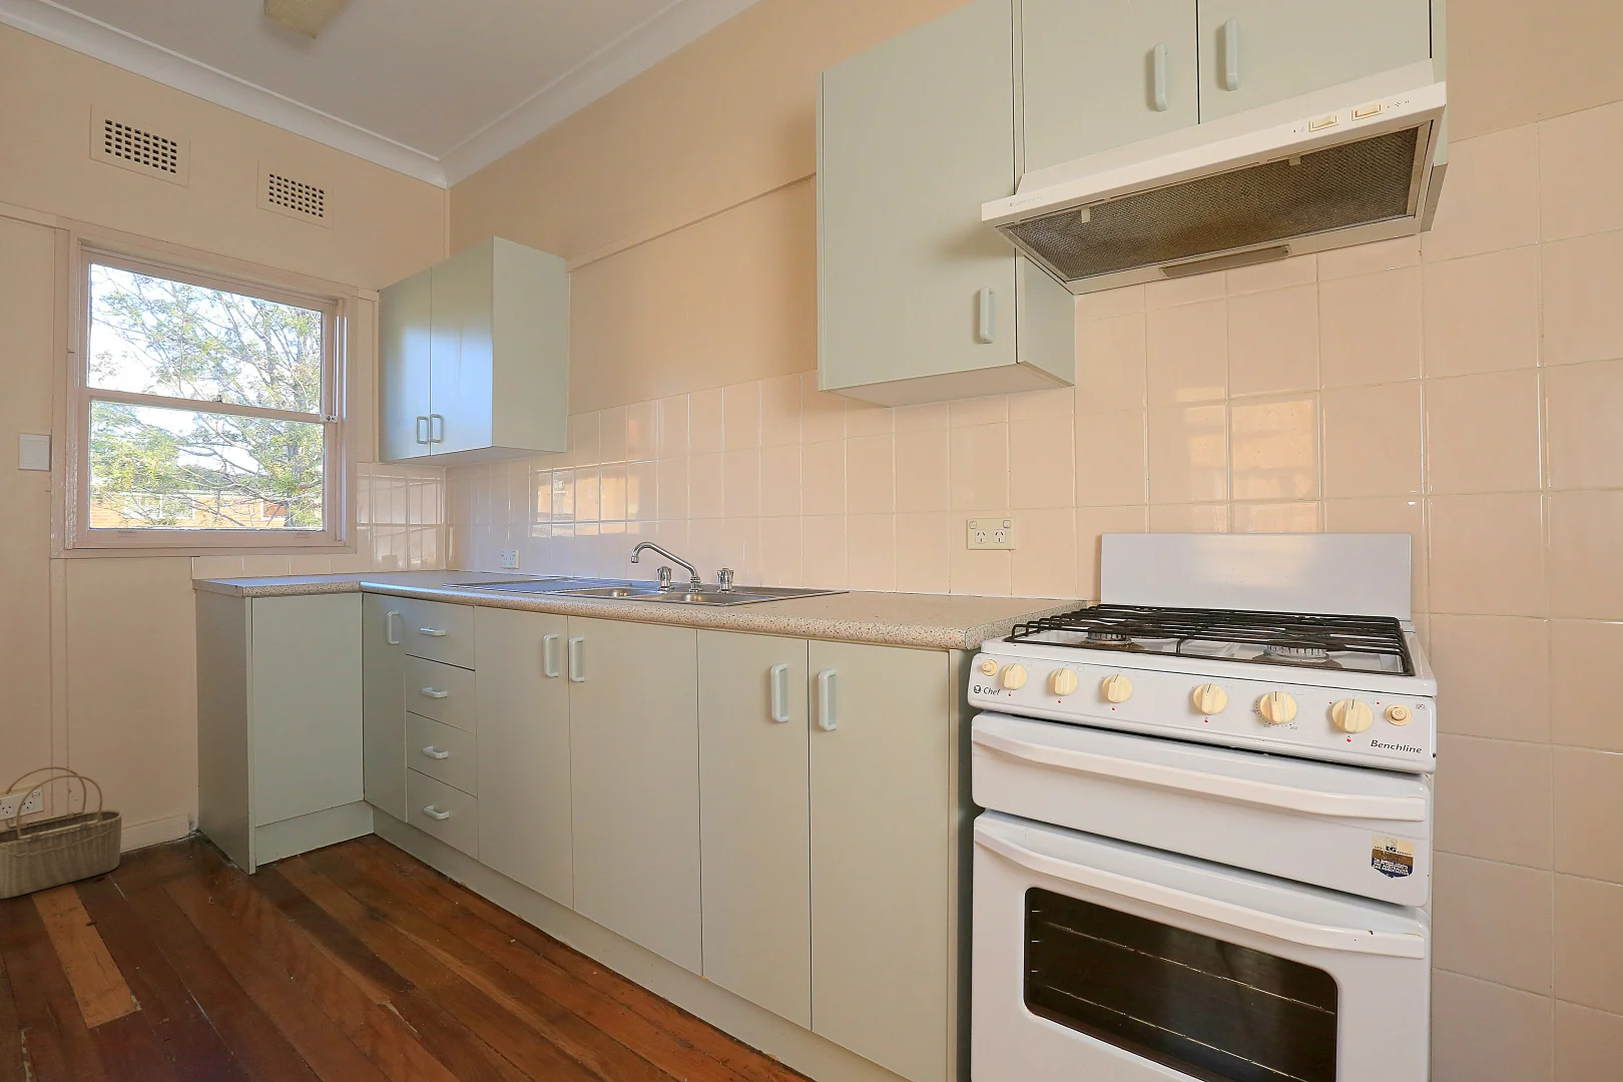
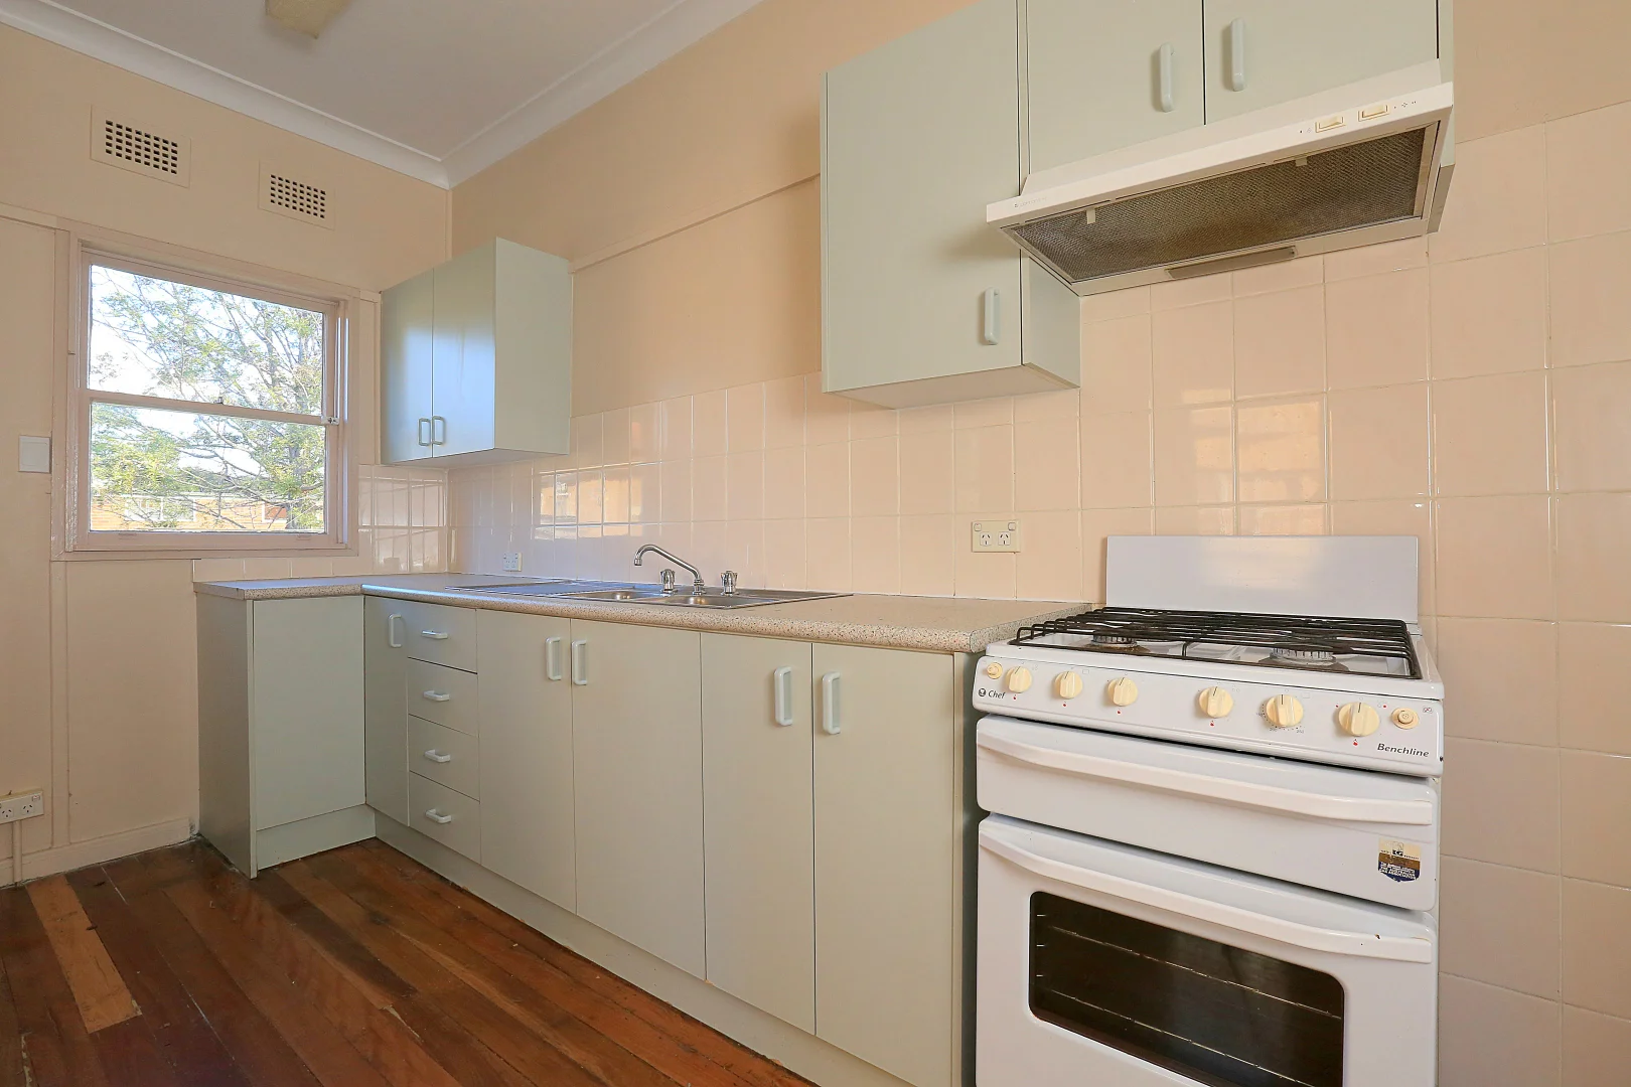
- wicker basket [0,766,124,900]
